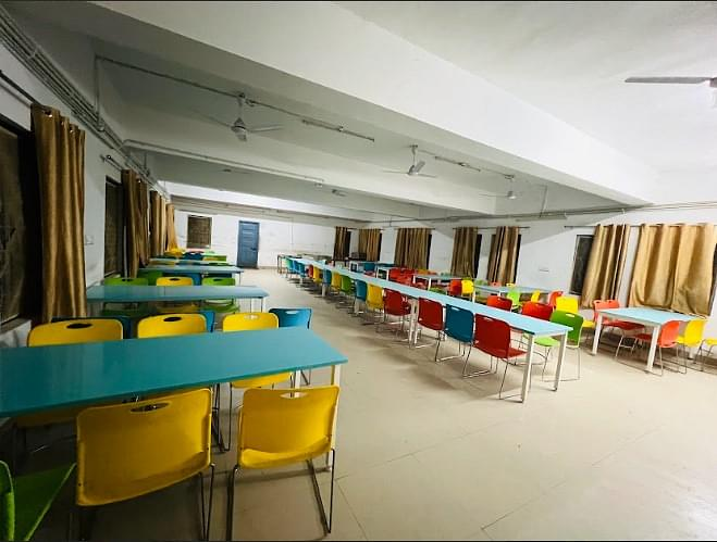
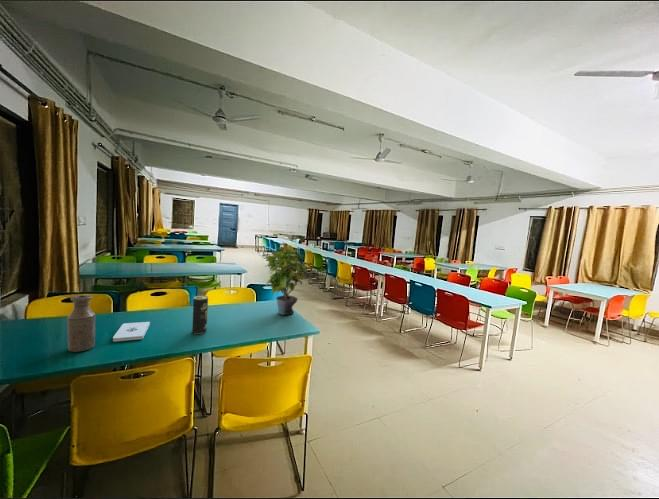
+ beverage can [191,295,209,335]
+ bottle [66,294,96,353]
+ notepad [112,321,151,342]
+ potted plant [260,242,308,316]
